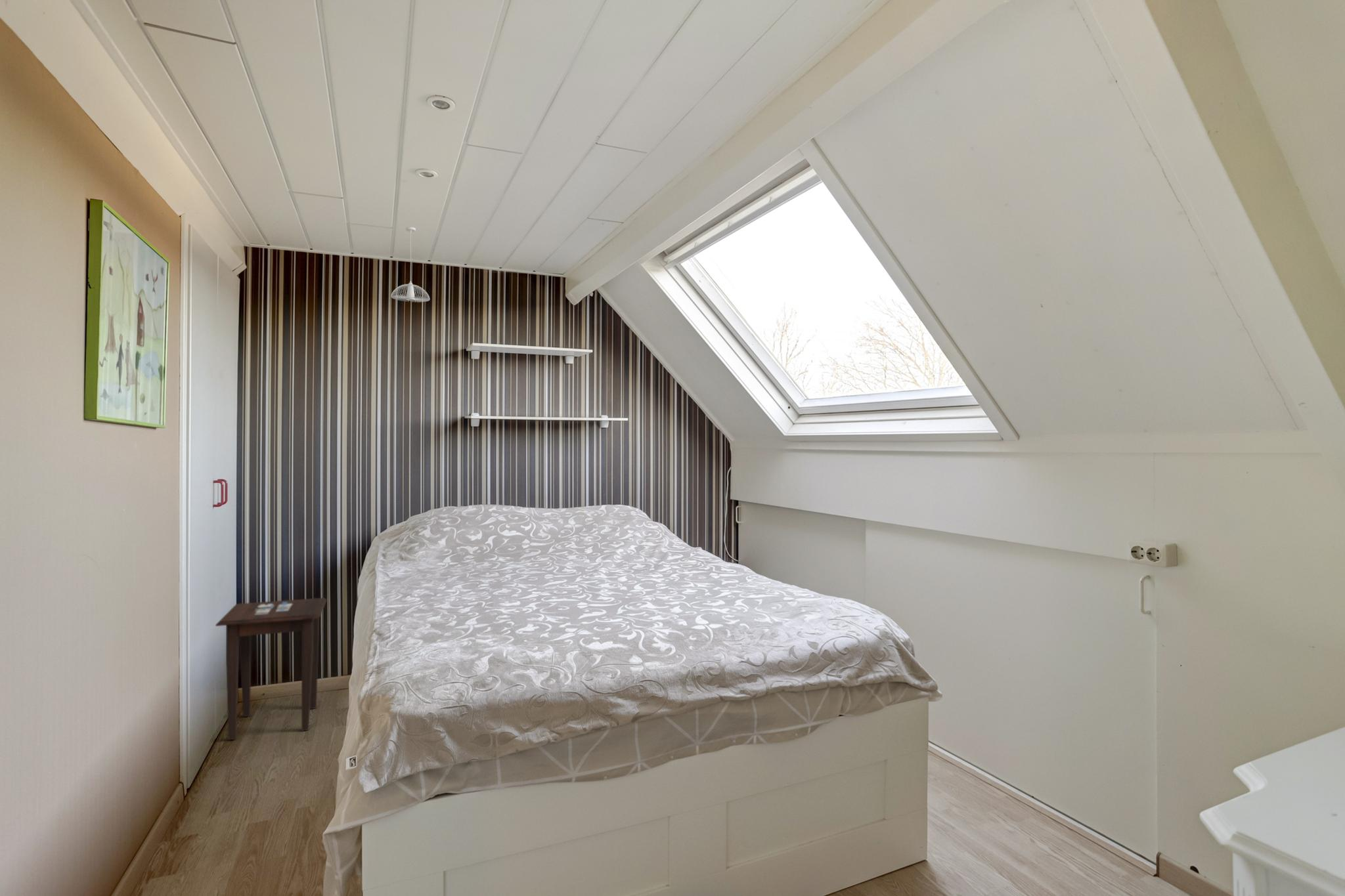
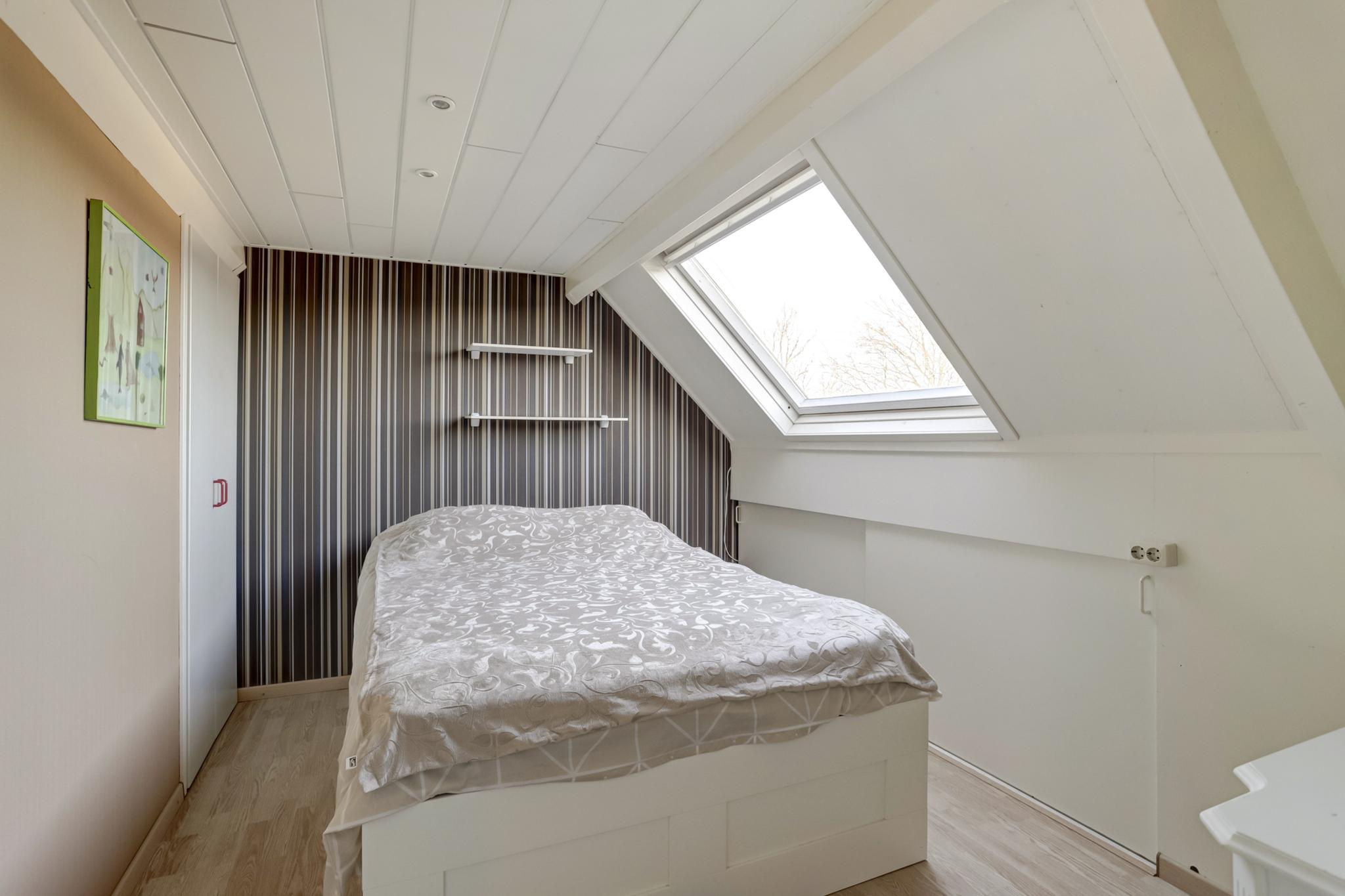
- pendant light [390,226,430,303]
- side table [215,597,328,740]
